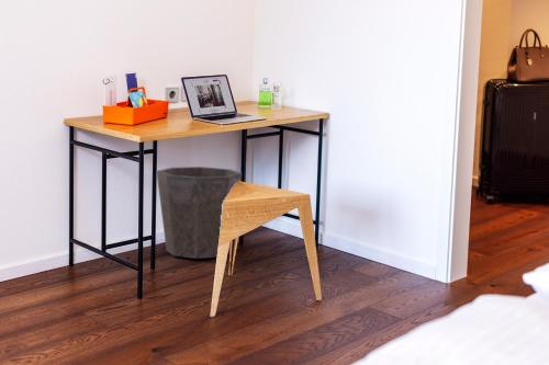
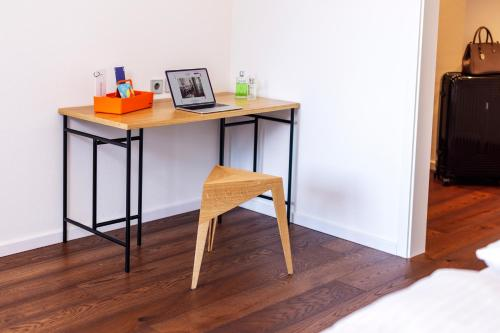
- waste bin [156,166,243,260]
